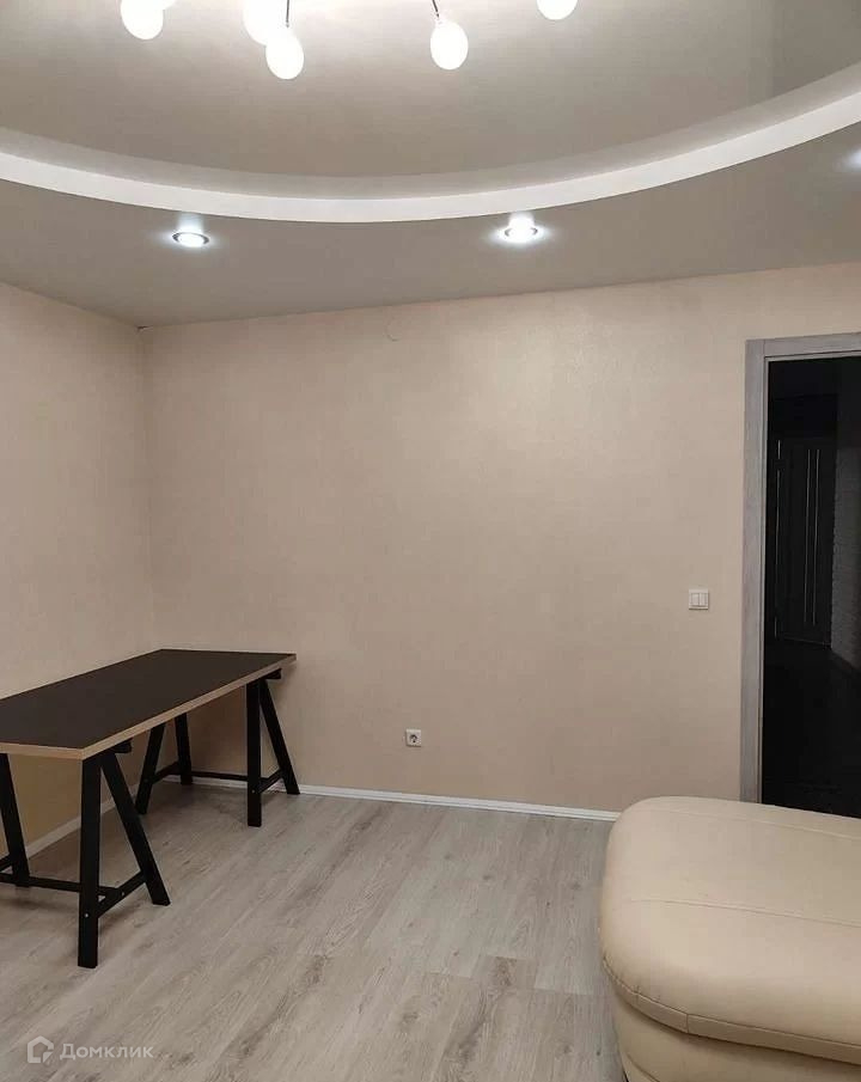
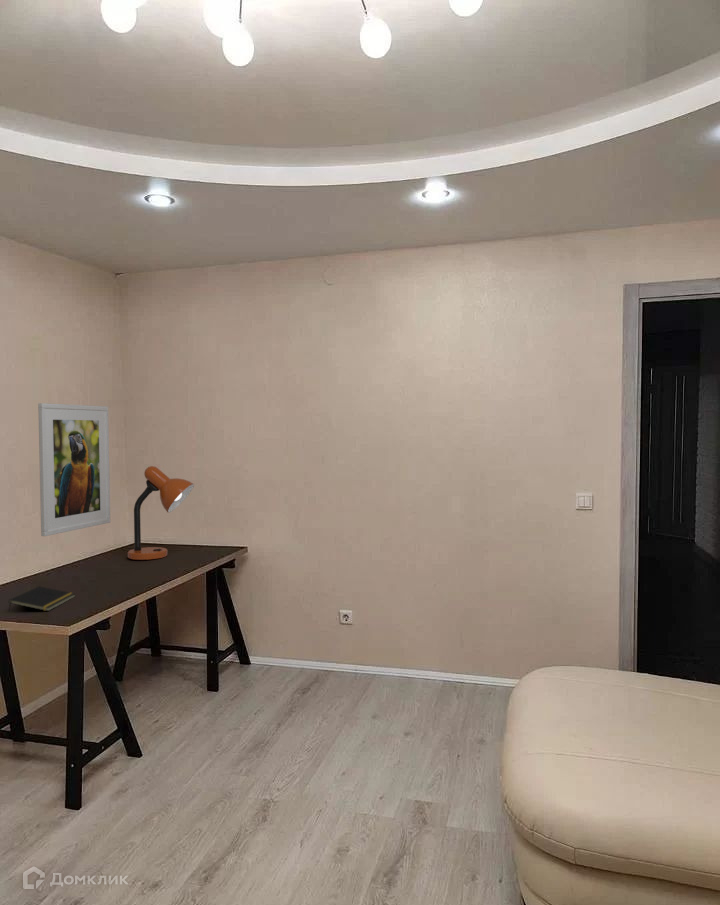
+ notepad [8,585,76,612]
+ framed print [37,402,111,537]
+ desk lamp [127,465,195,561]
